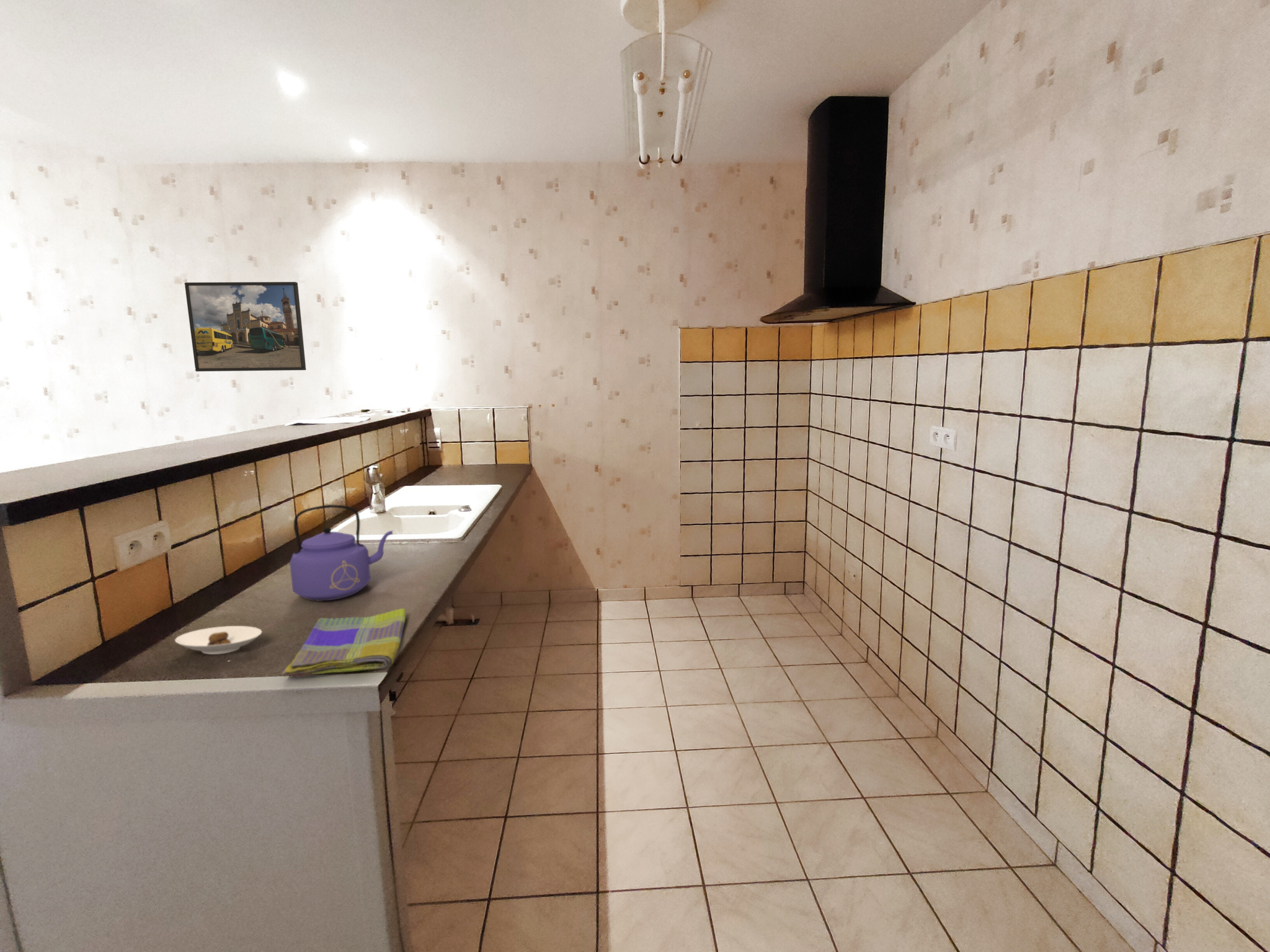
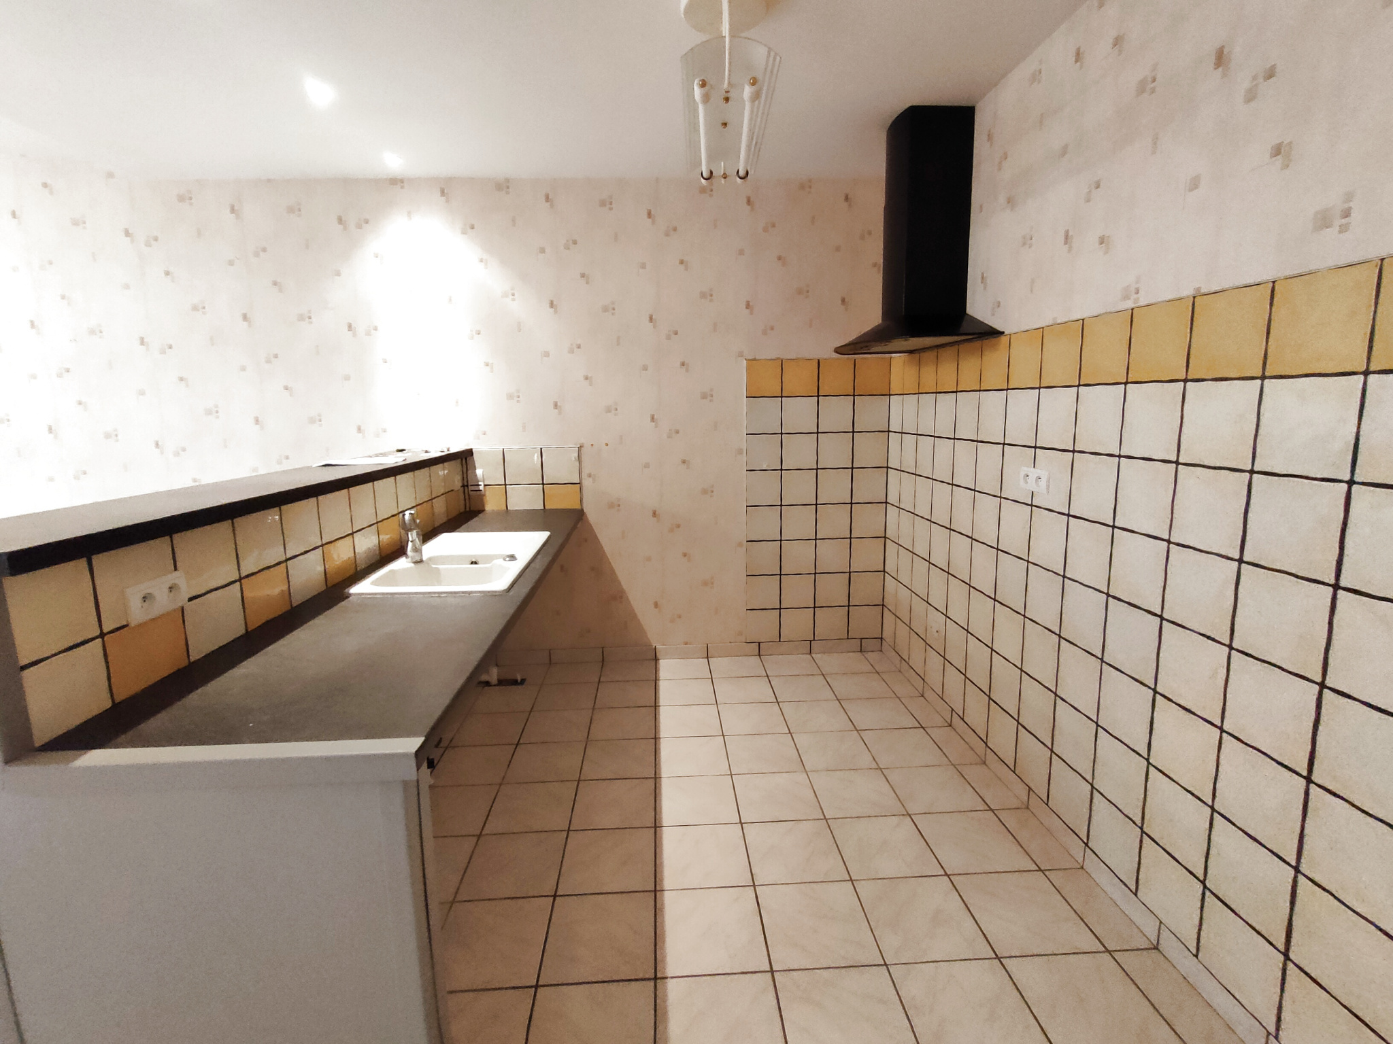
- saucer [174,625,262,655]
- dish towel [281,608,407,677]
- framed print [184,281,306,372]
- kettle [289,504,394,602]
